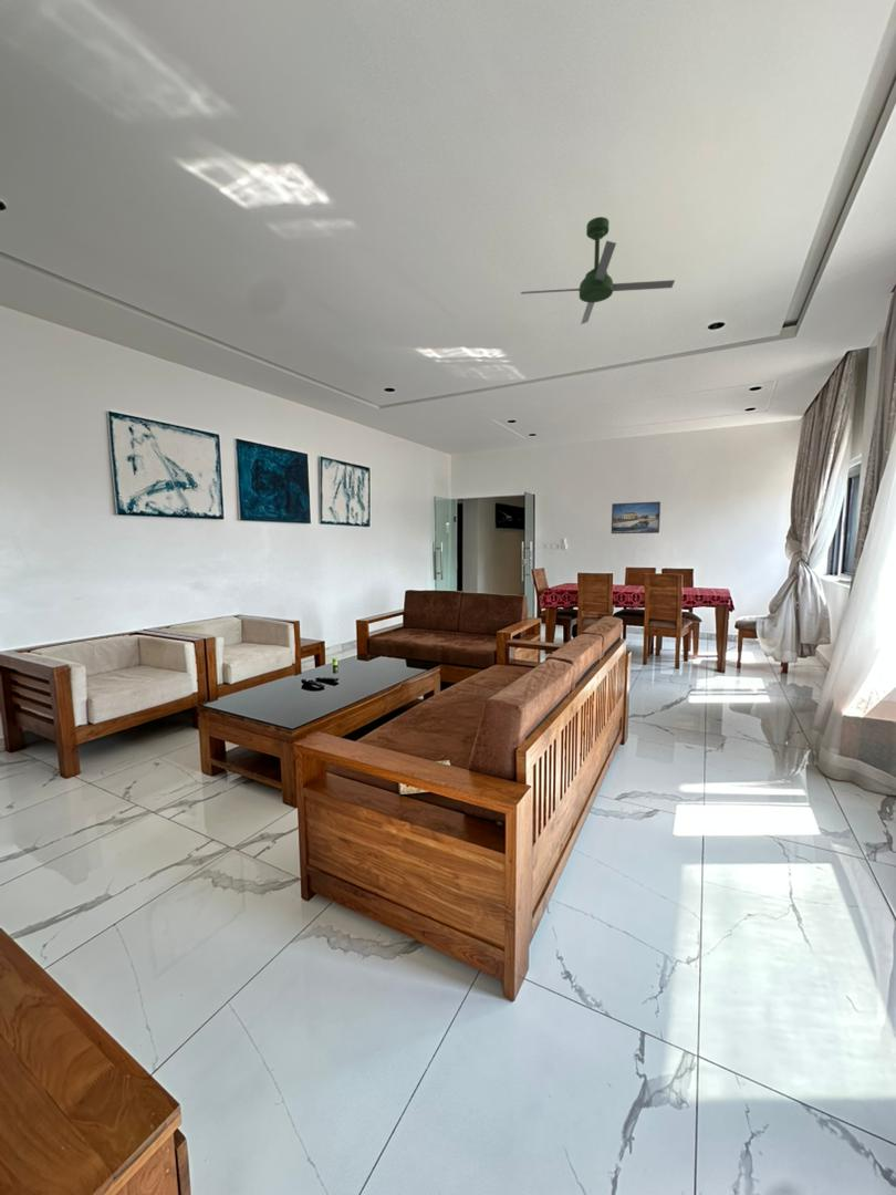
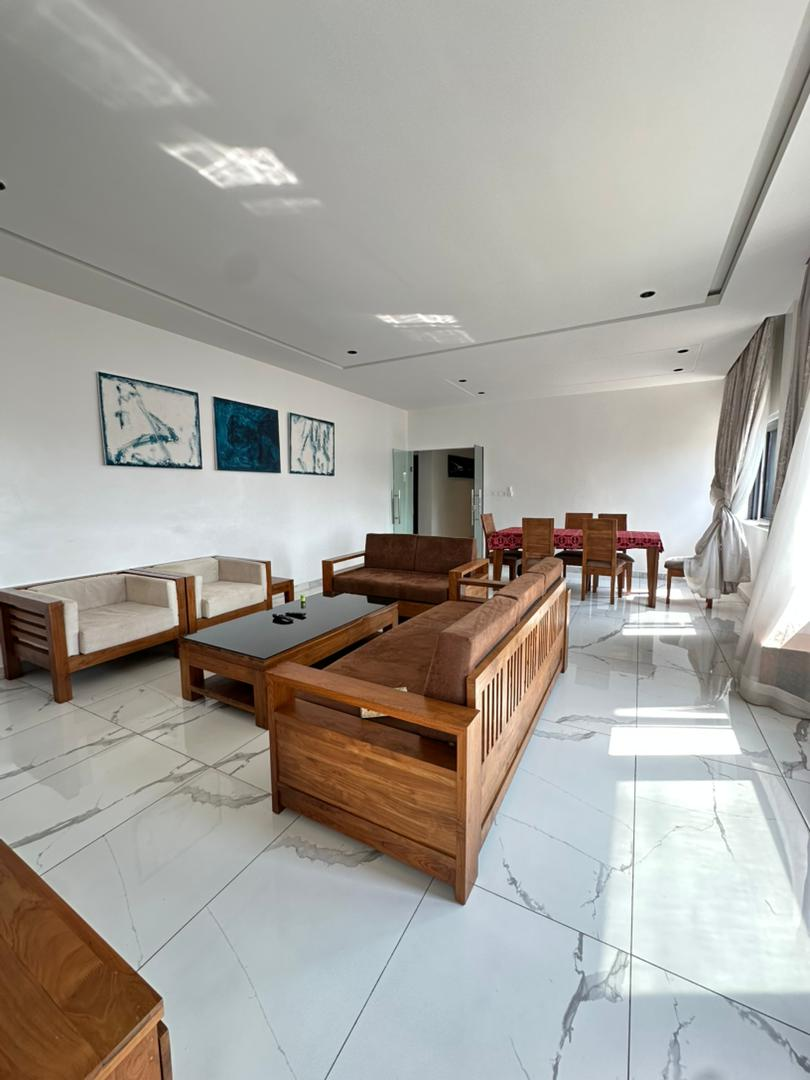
- ceiling fan [520,216,676,325]
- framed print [611,500,661,534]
